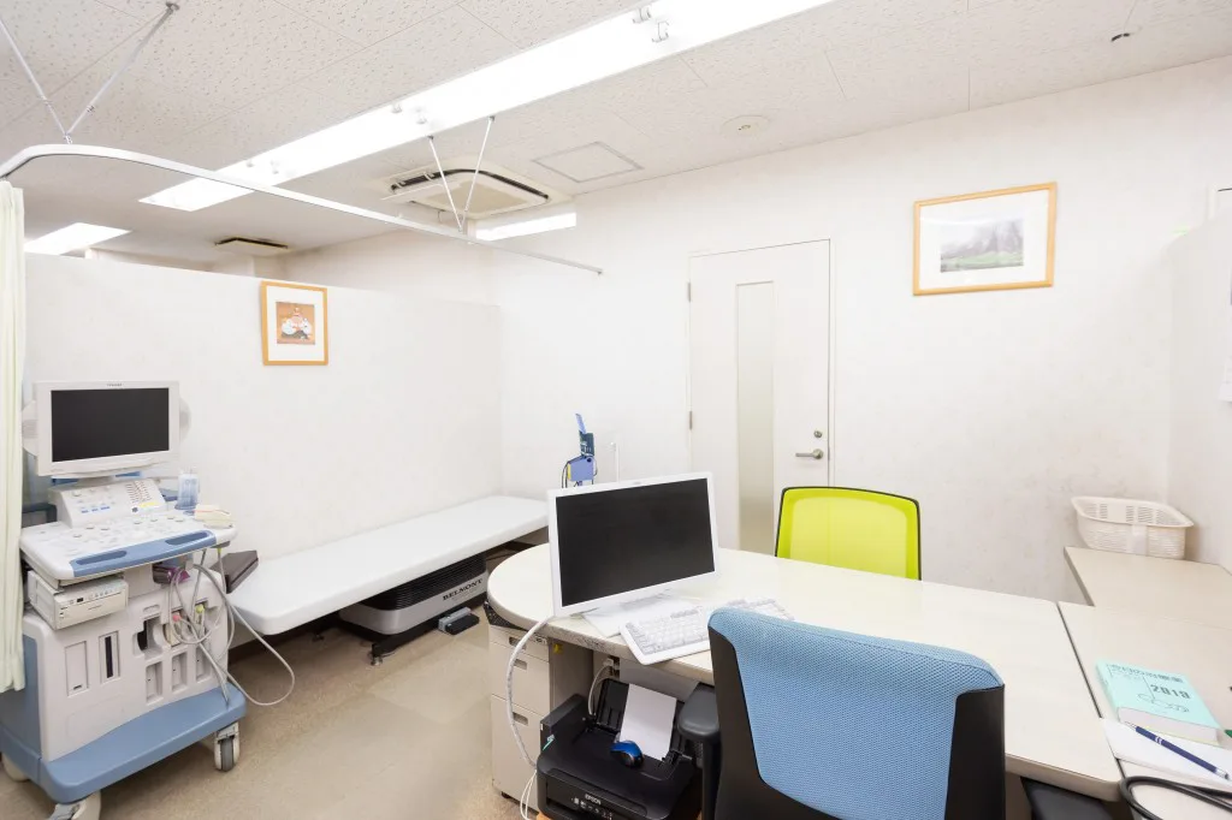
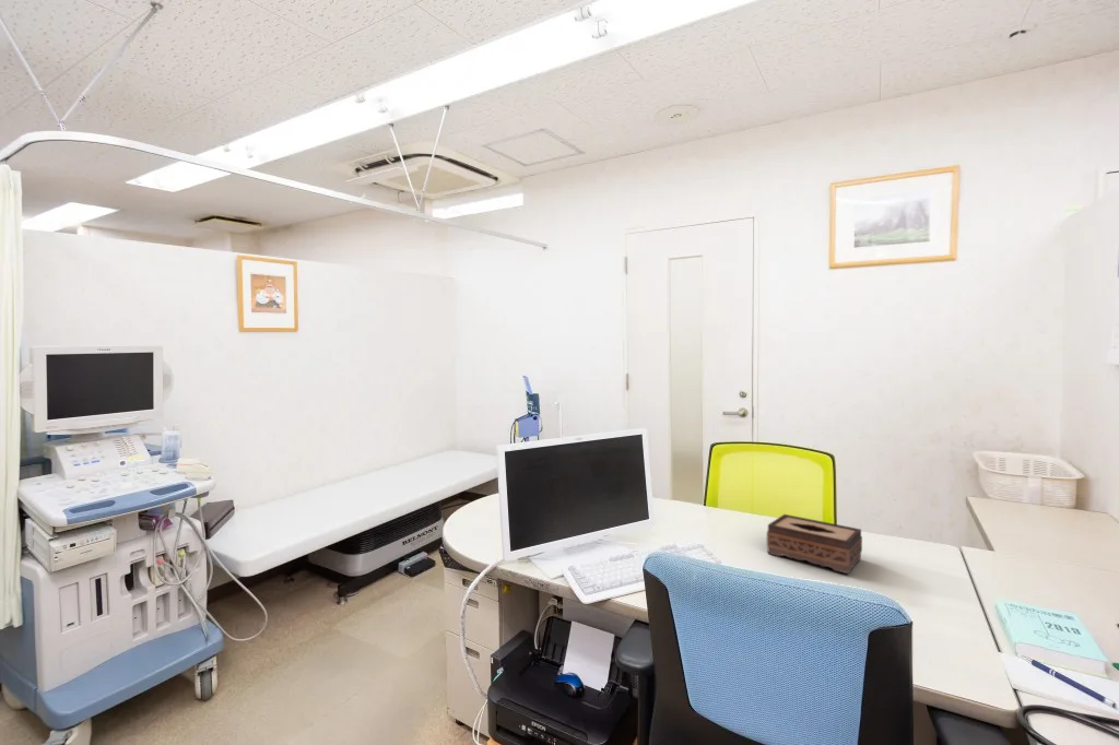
+ tissue box [766,513,863,575]
